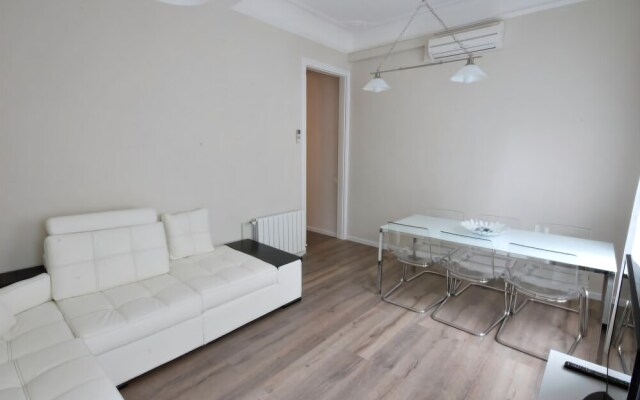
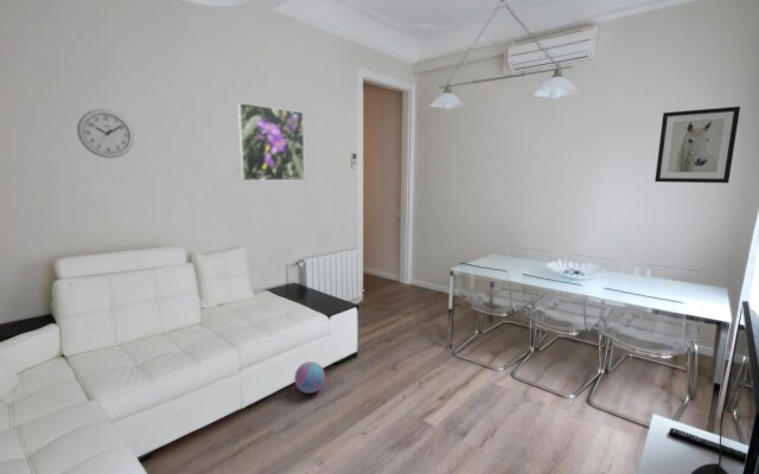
+ decorative ball [294,360,326,395]
+ wall clock [76,108,135,159]
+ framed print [237,102,306,181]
+ wall art [653,105,741,184]
